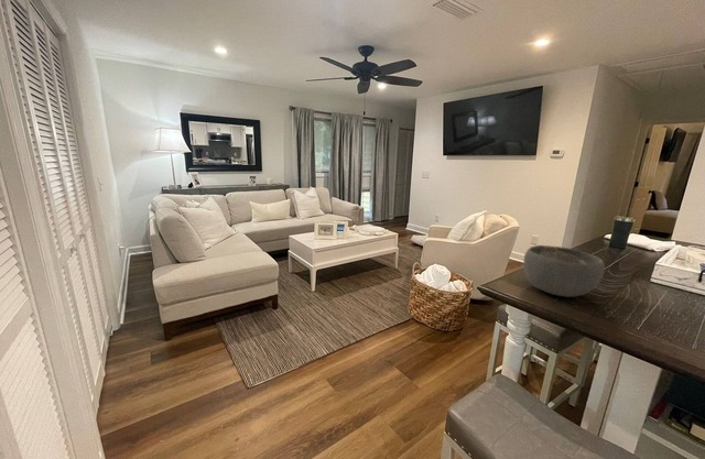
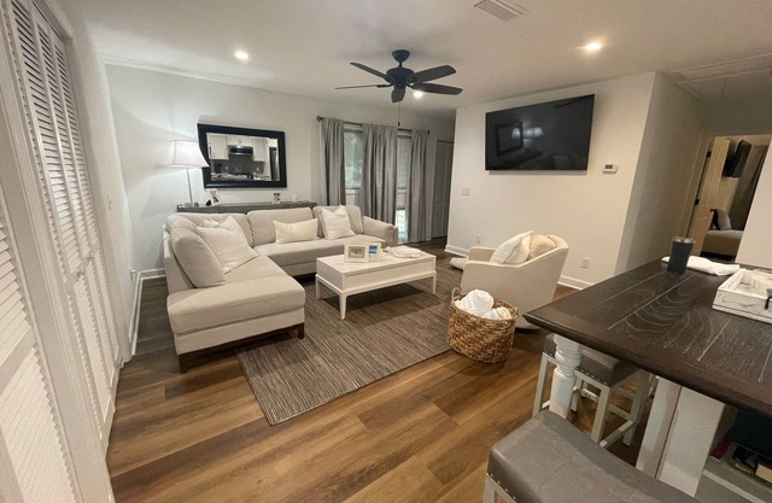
- bowl [522,244,606,298]
